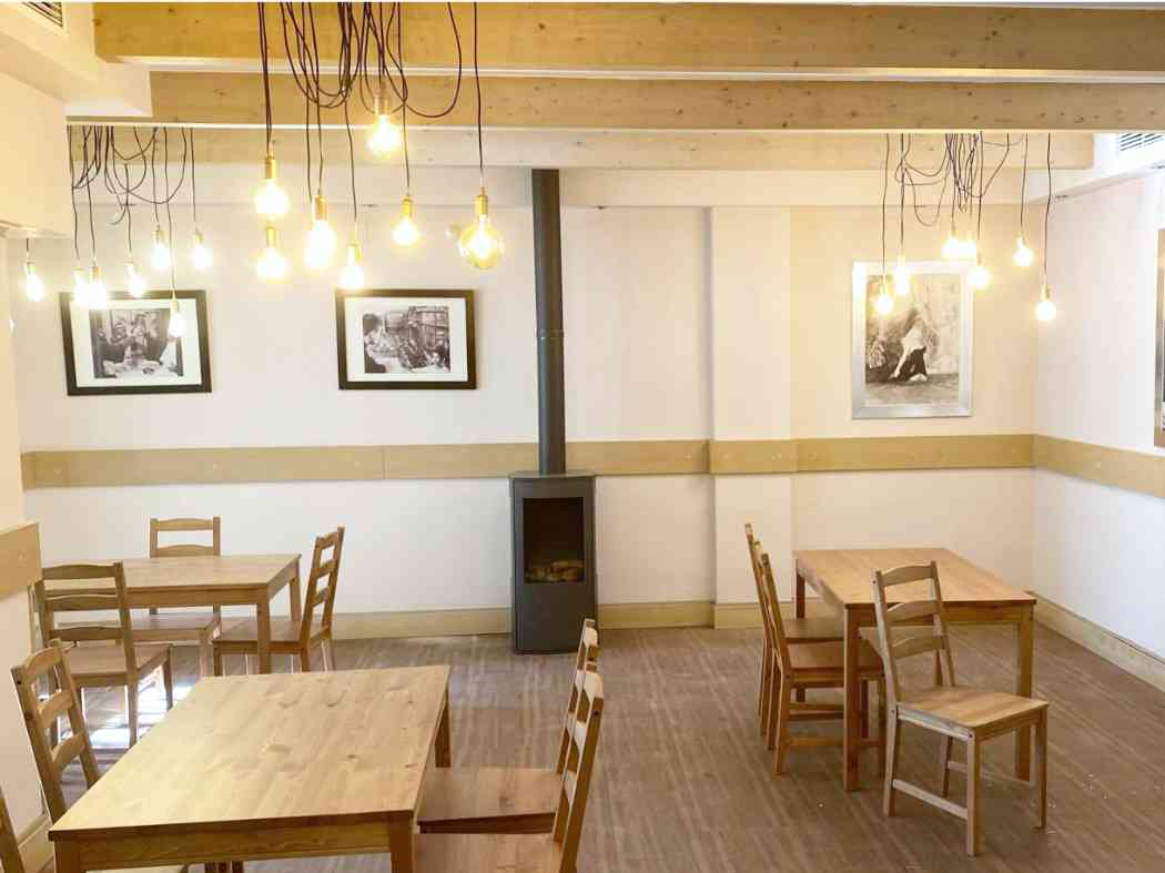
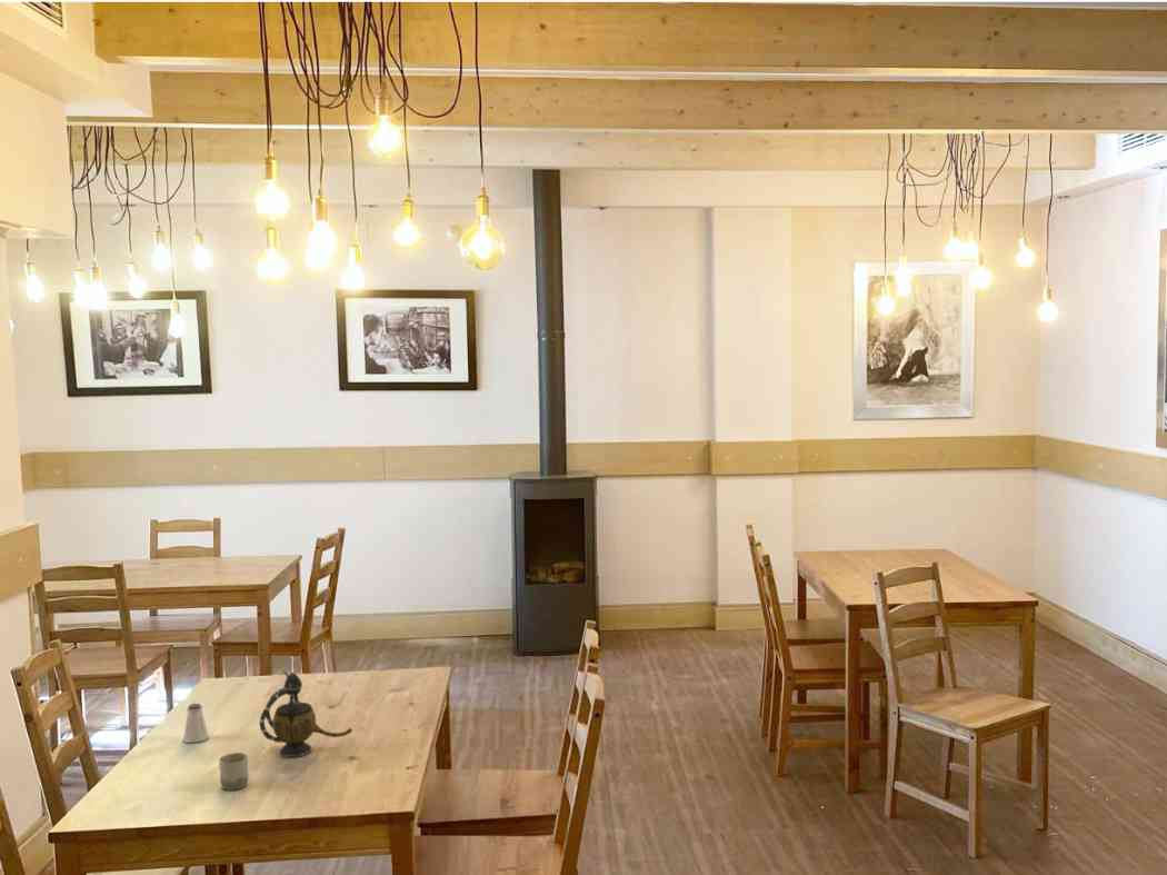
+ saltshaker [182,703,210,744]
+ teapot [258,670,353,758]
+ cup [219,752,249,792]
